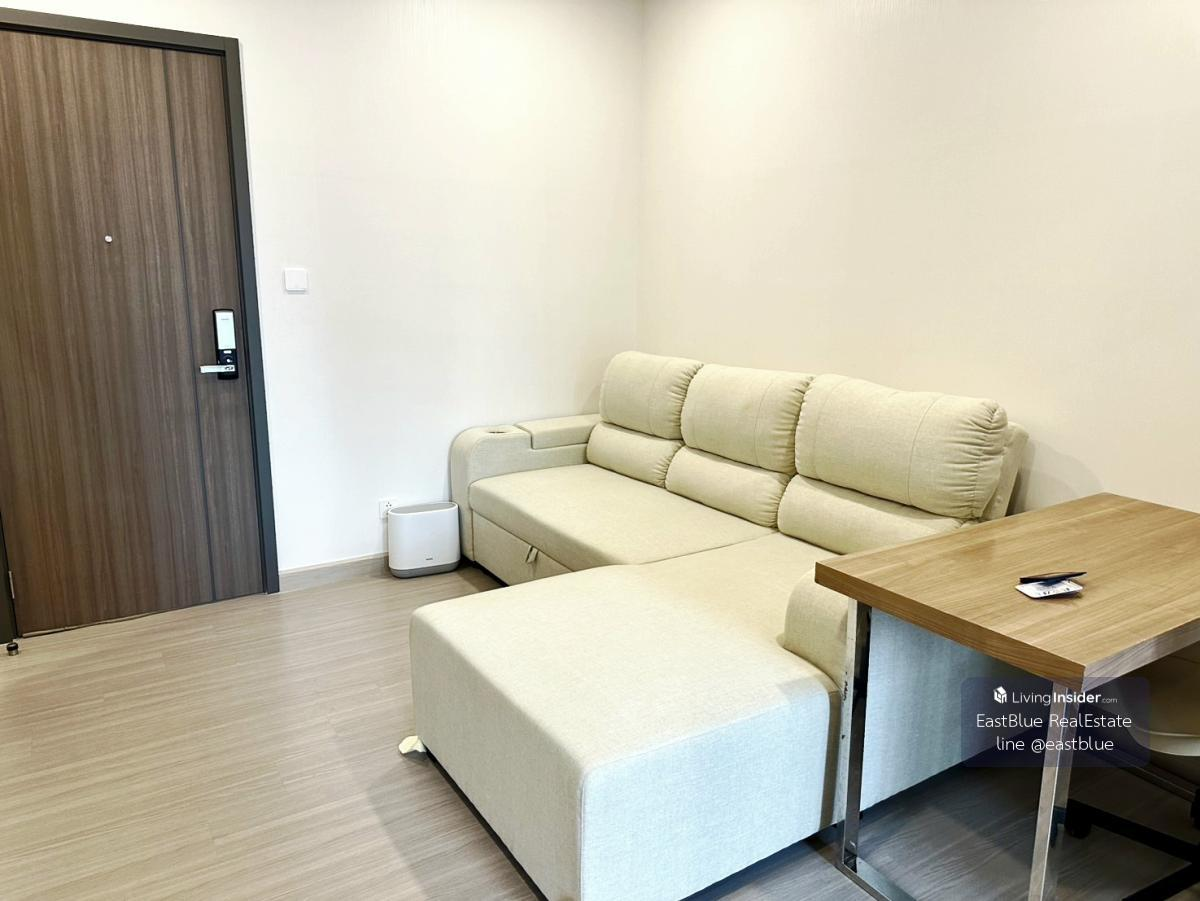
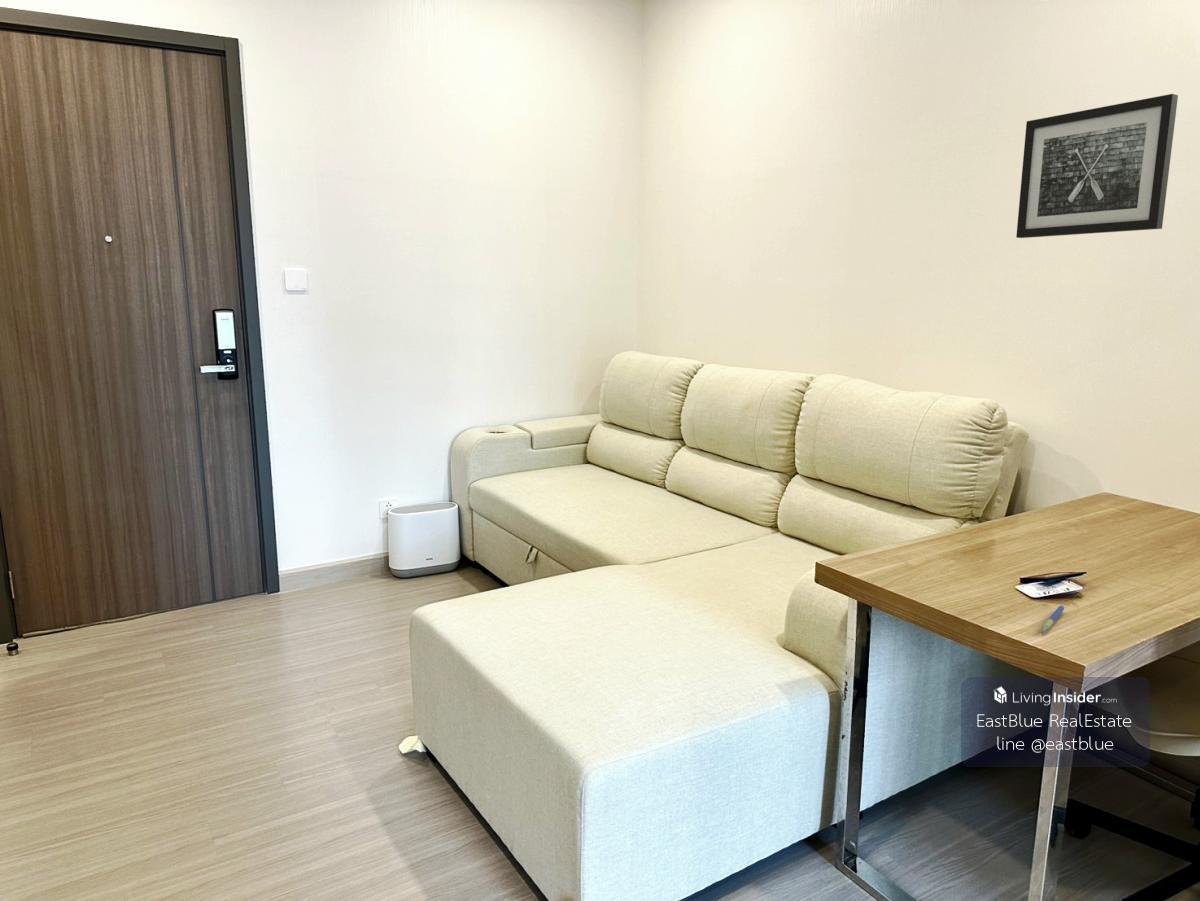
+ wall art [1015,93,1179,239]
+ pen [1041,604,1065,633]
